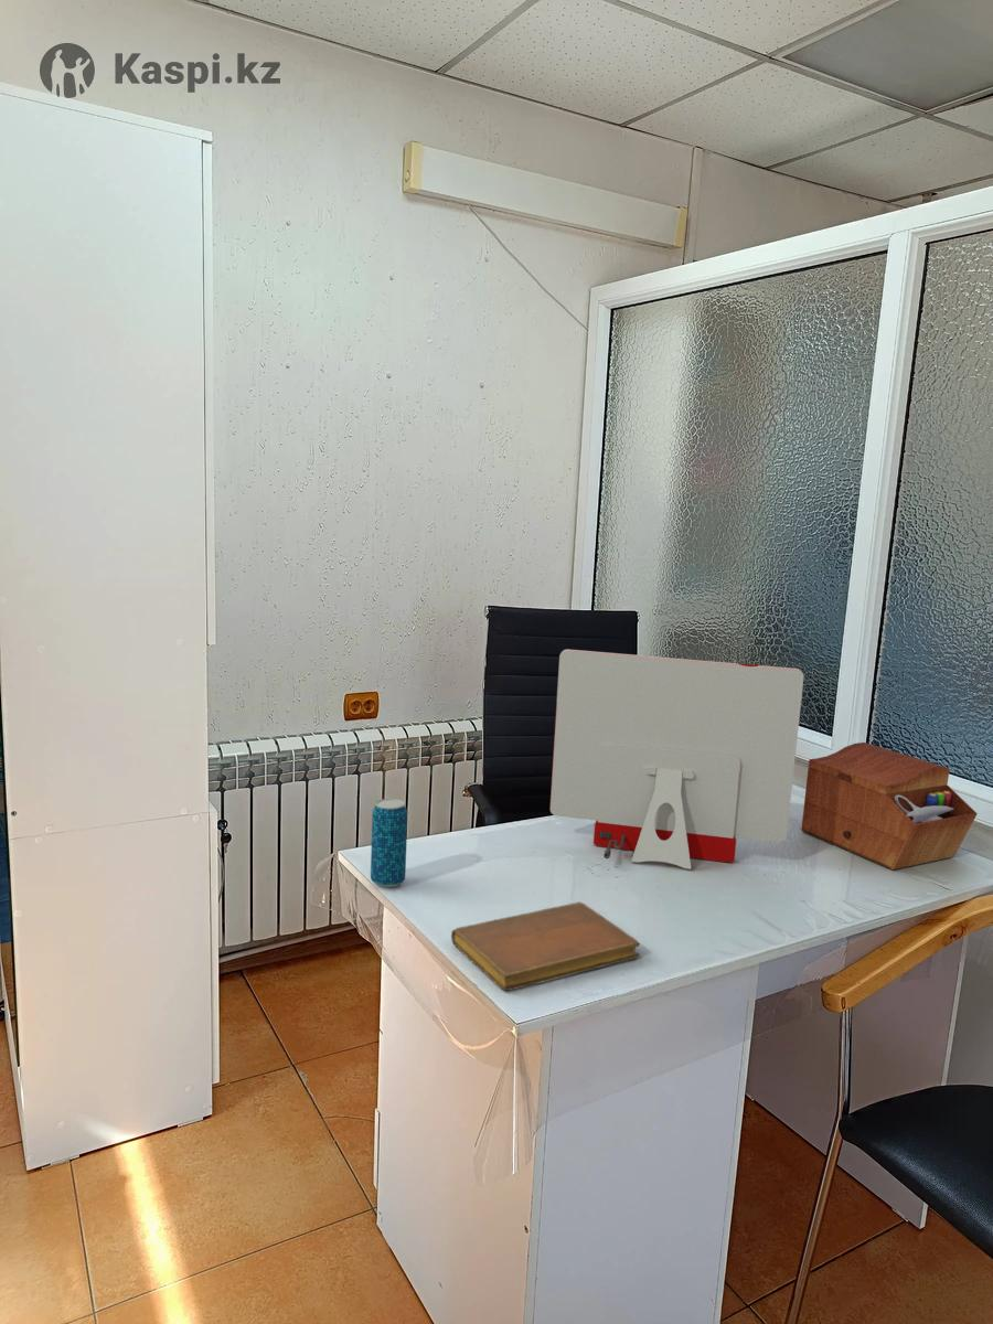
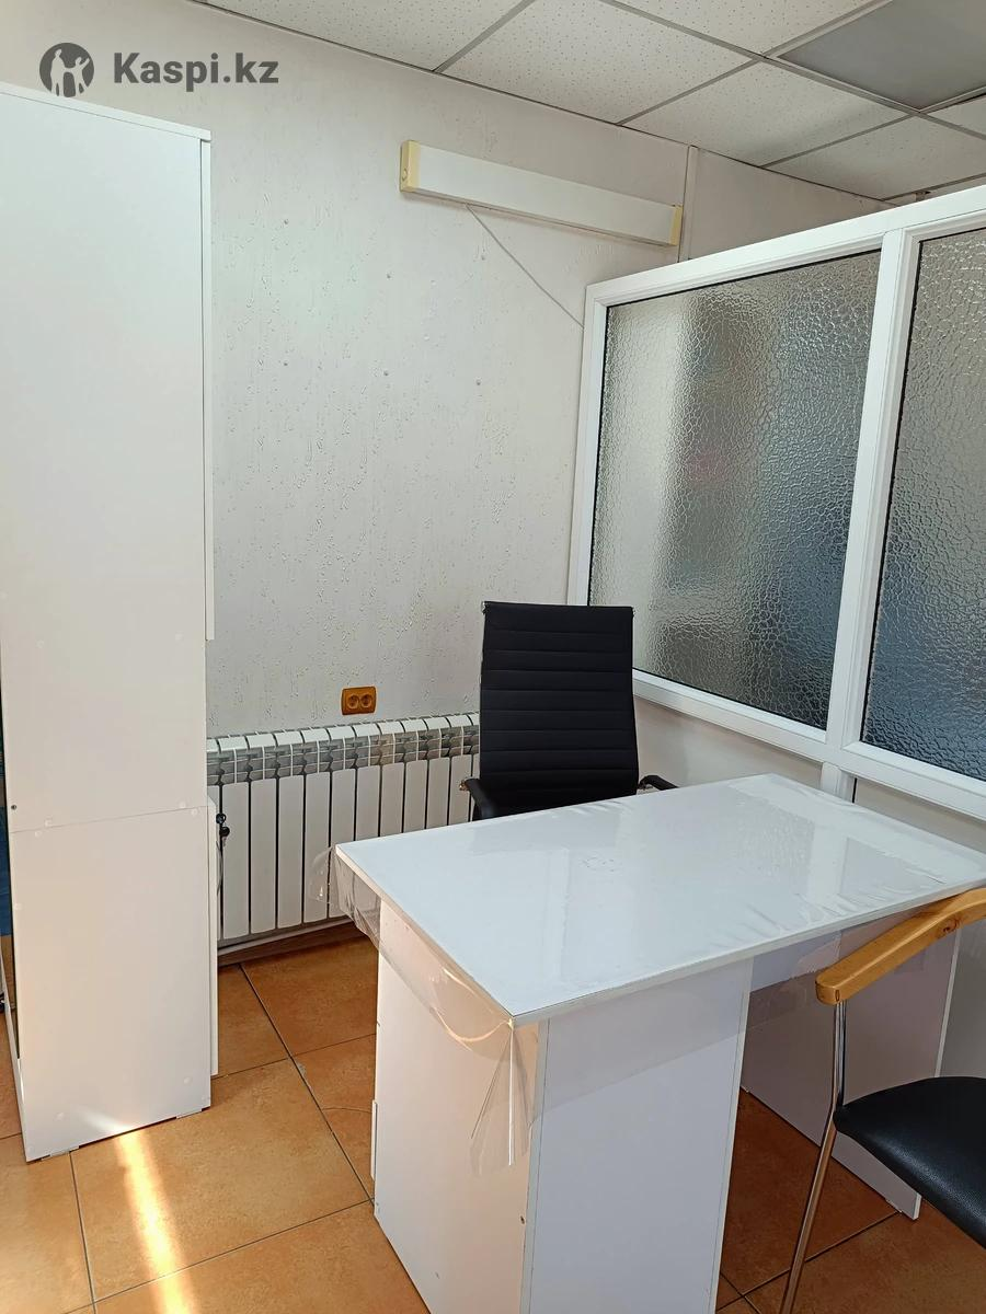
- beverage can [370,798,408,888]
- sewing box [800,741,979,871]
- computer monitor [549,649,805,871]
- notebook [450,900,640,992]
